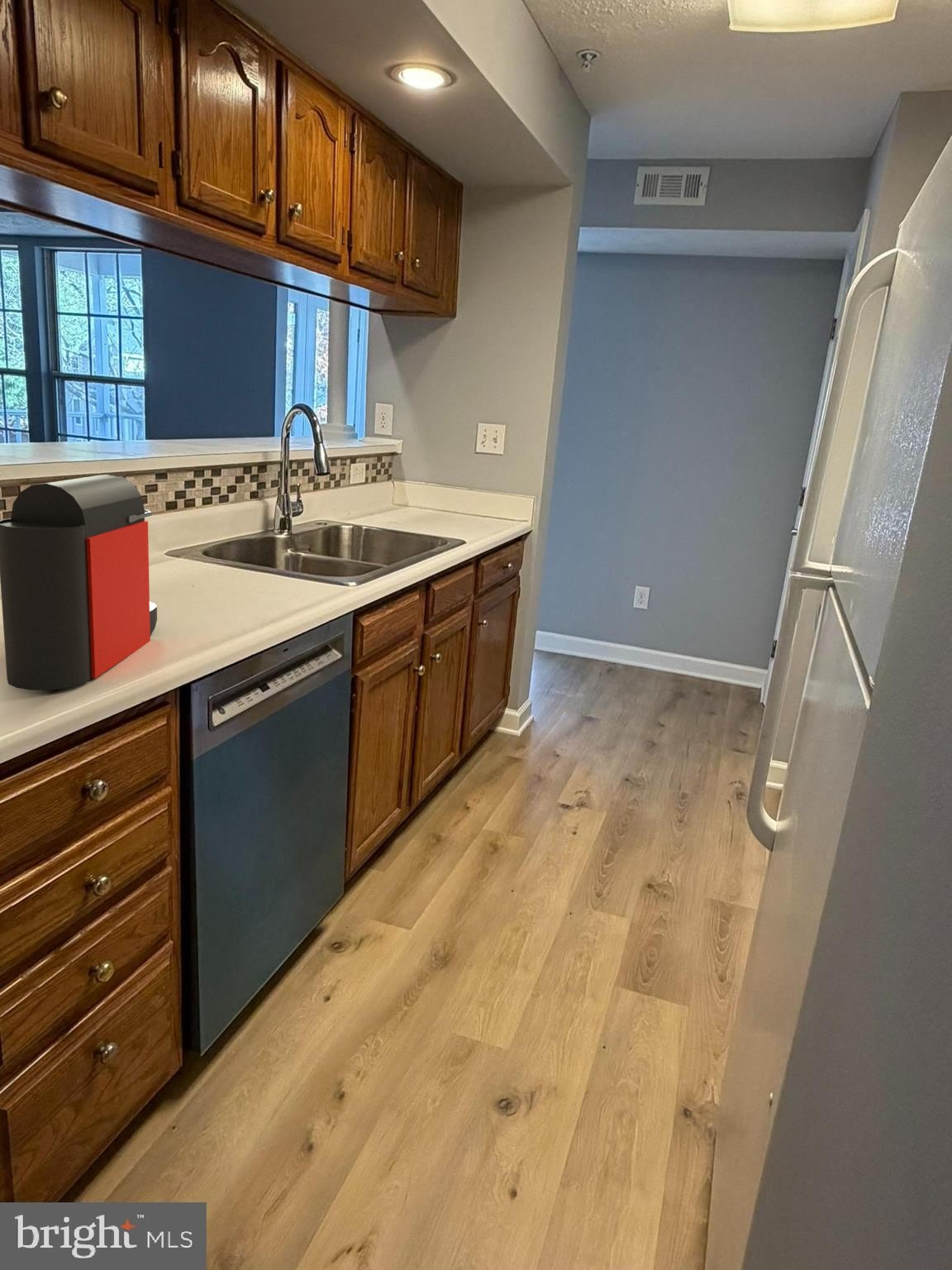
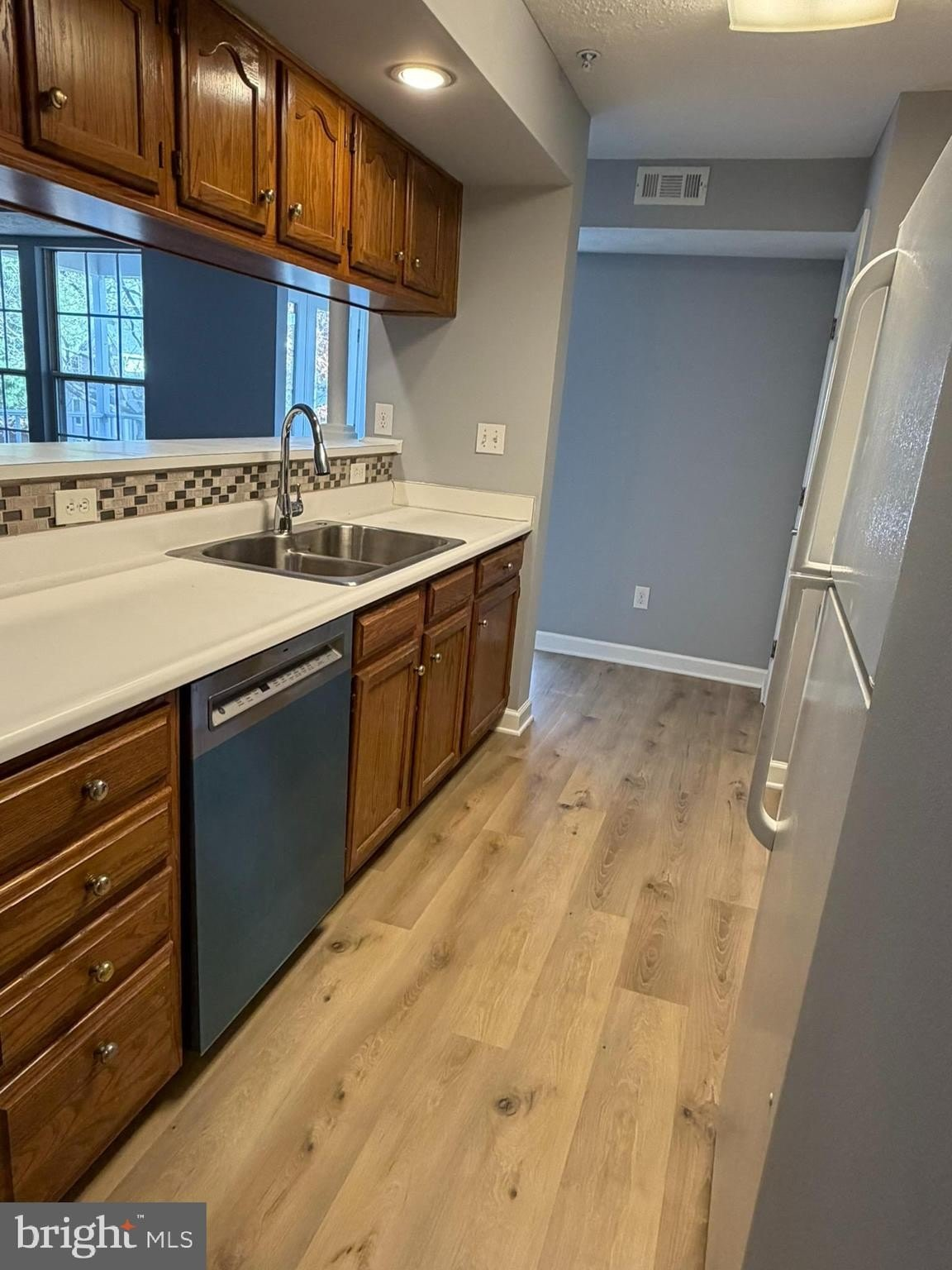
- coffee maker [0,474,158,691]
